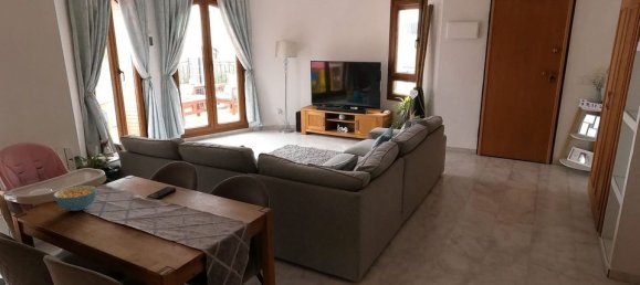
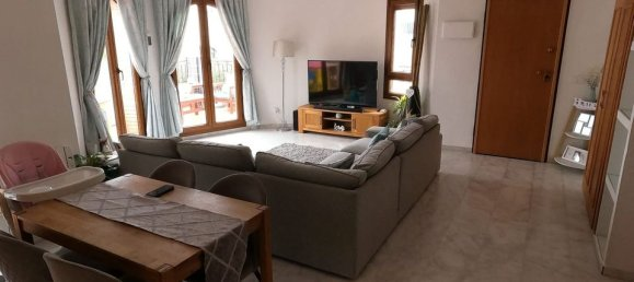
- cereal bowl [52,184,98,212]
